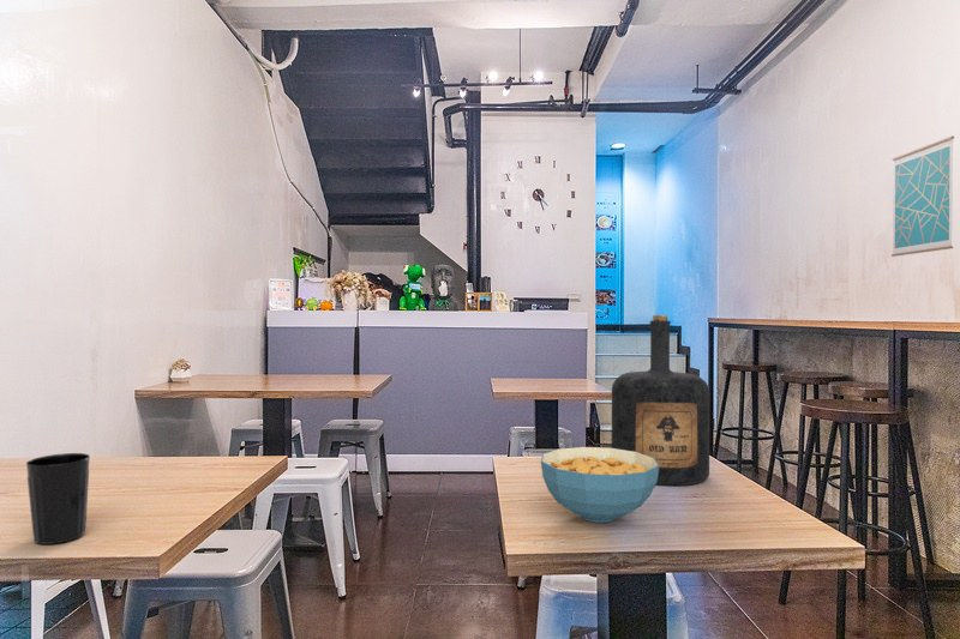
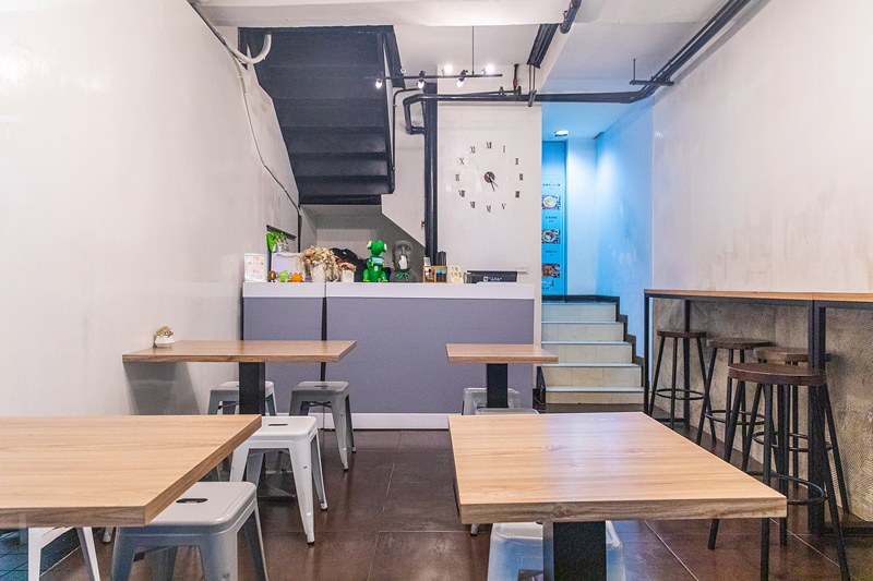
- cereal bowl [540,446,659,524]
- bottle [611,314,712,487]
- wall art [890,135,955,258]
- cup [25,452,91,545]
